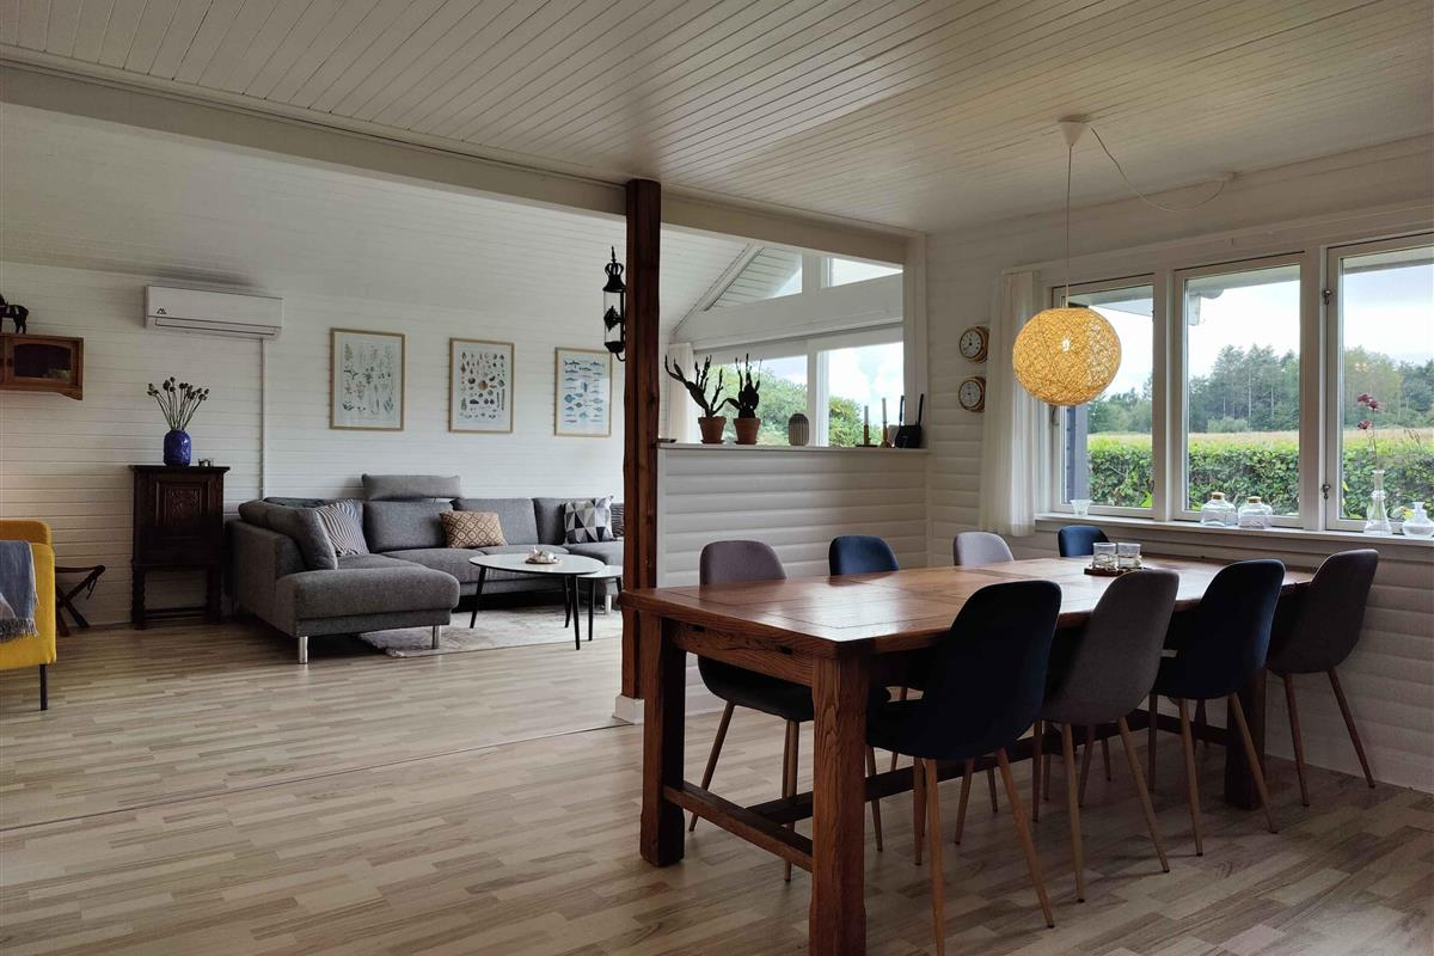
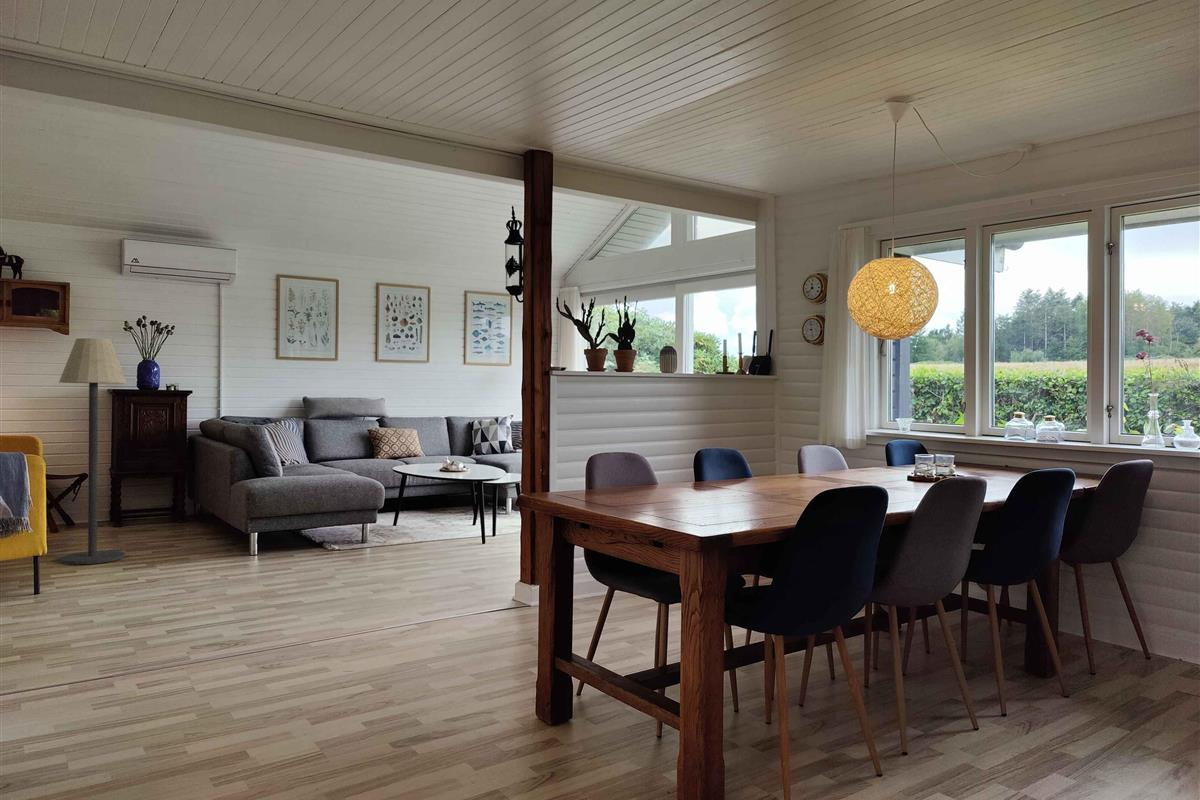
+ floor lamp [58,337,128,565]
